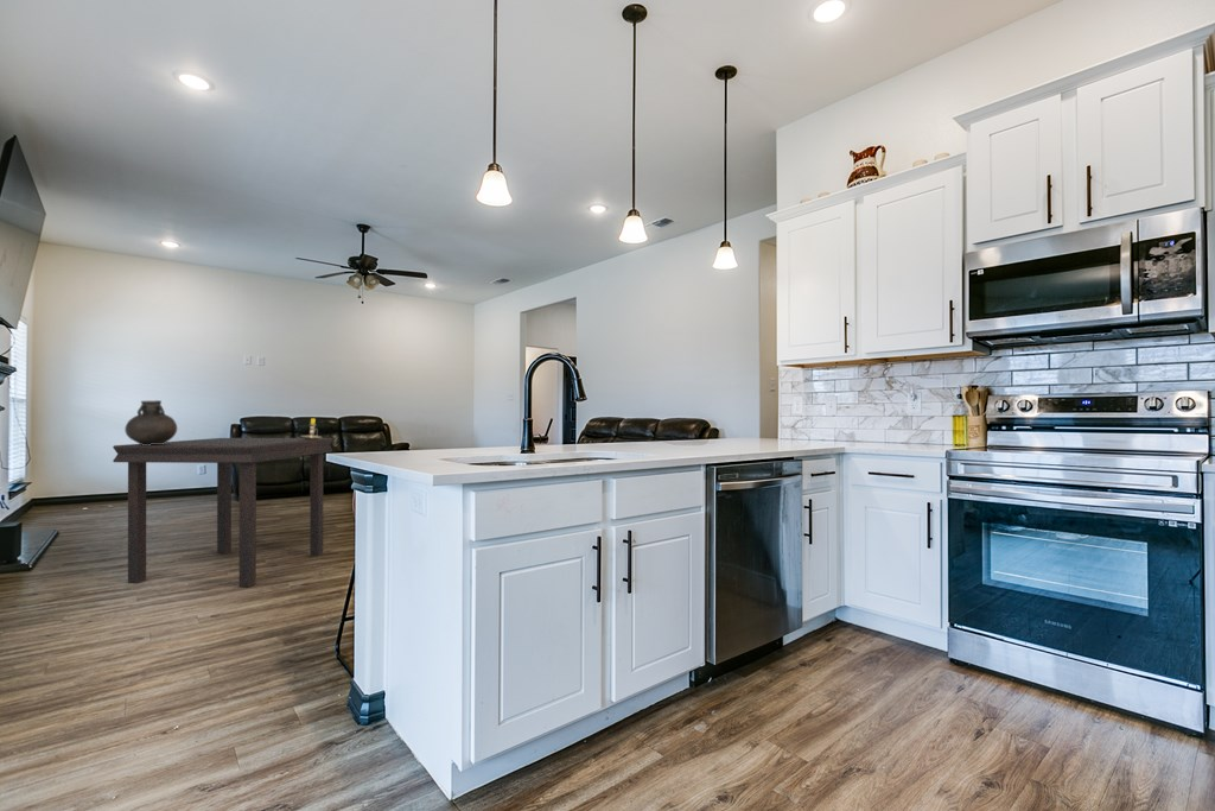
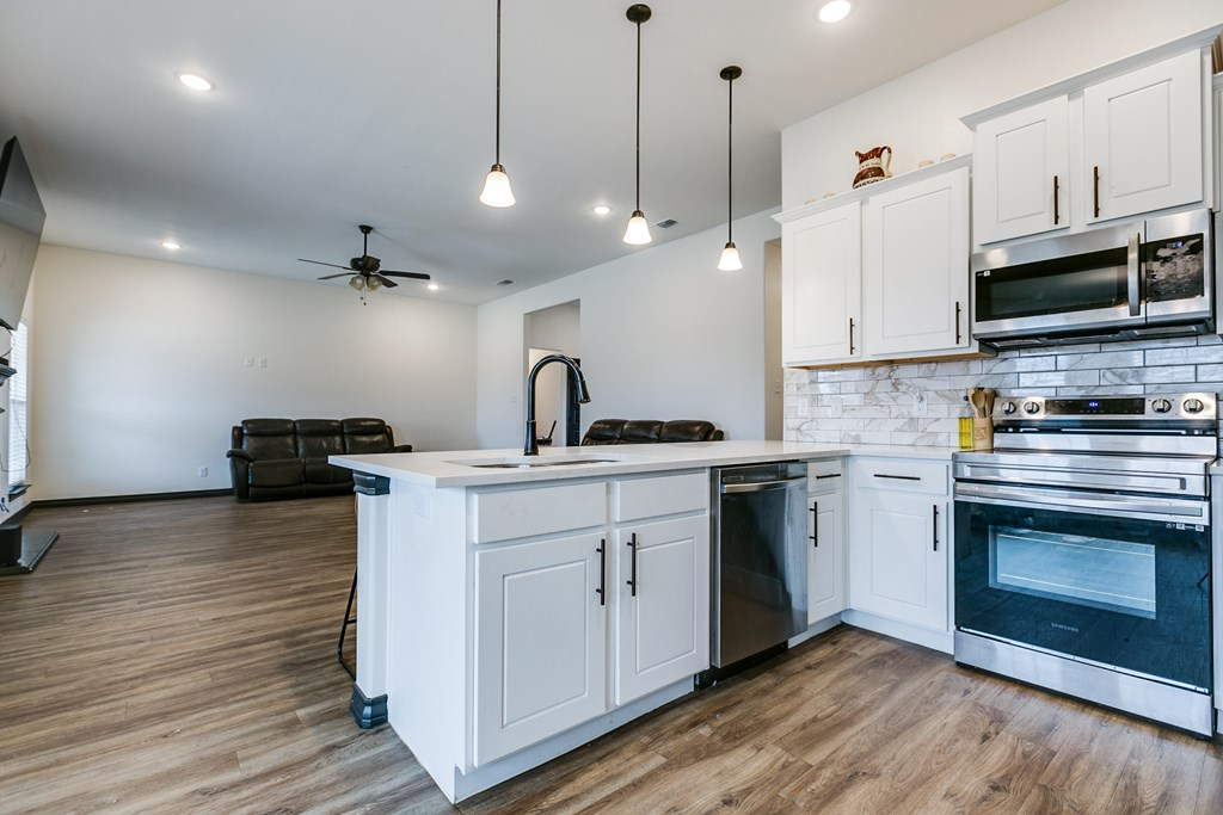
- candlestick [299,417,324,439]
- dining table [112,437,333,588]
- vase [123,399,178,445]
